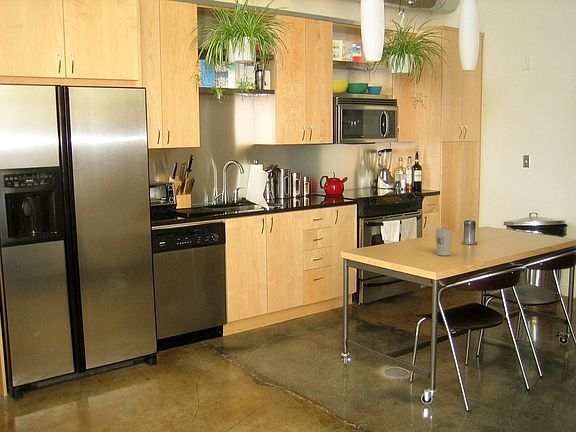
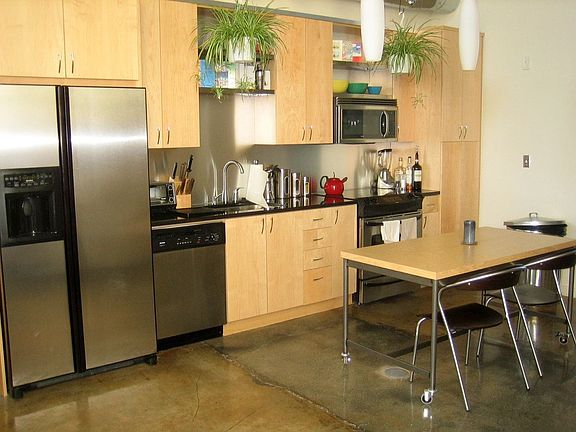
- cup [435,227,453,257]
